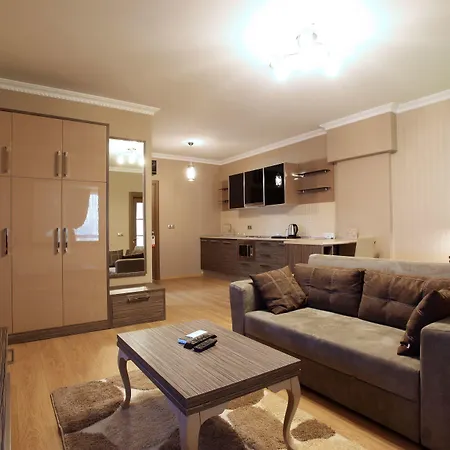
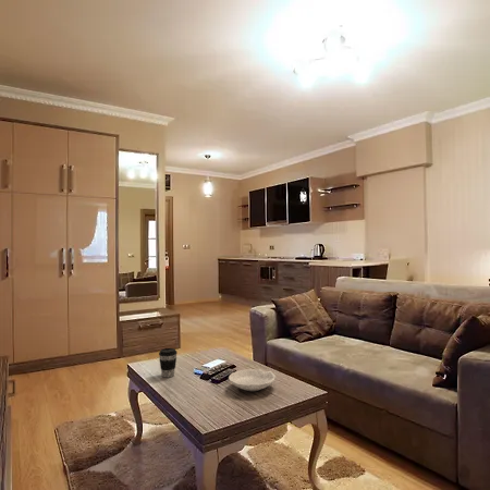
+ coffee cup [158,347,179,378]
+ bowl [228,368,277,392]
